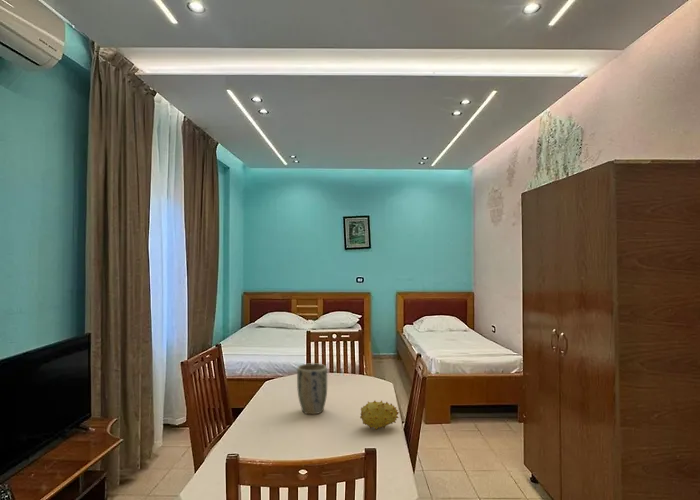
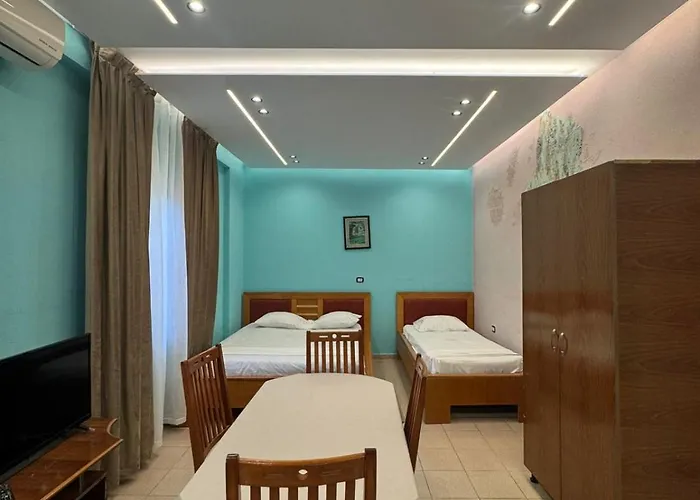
- fruit [359,399,400,431]
- plant pot [296,363,328,415]
